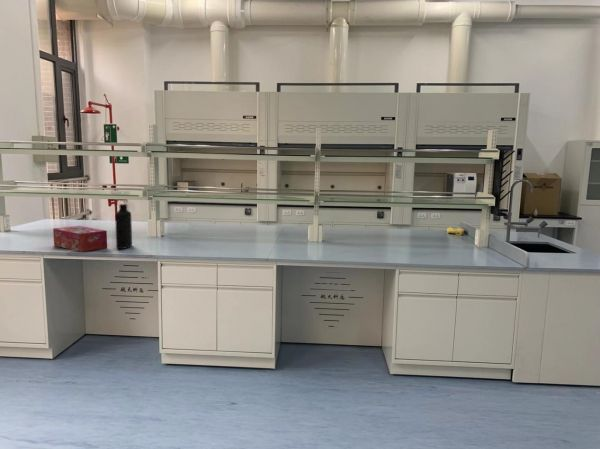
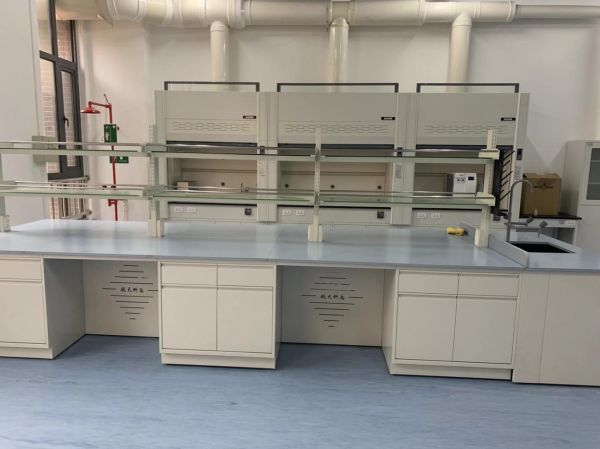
- tissue box [52,225,108,253]
- bottle [114,203,133,250]
